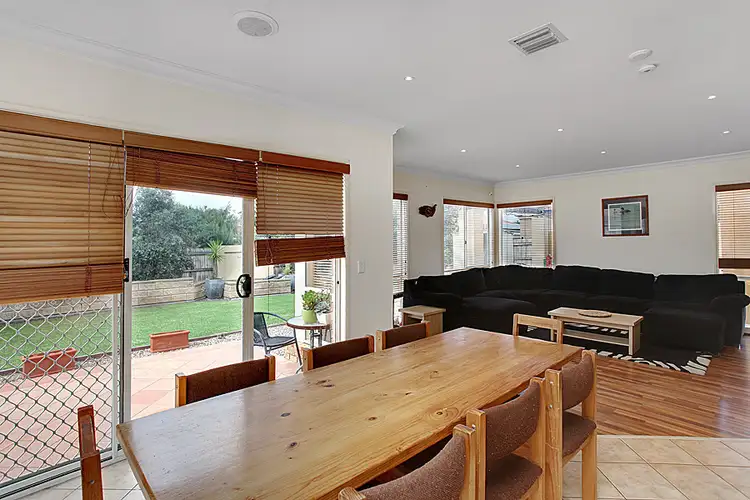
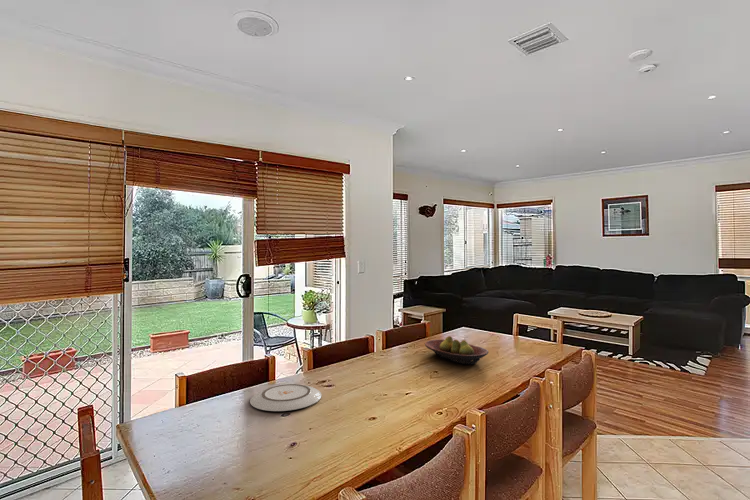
+ plate [249,383,323,412]
+ fruit bowl [424,335,490,365]
